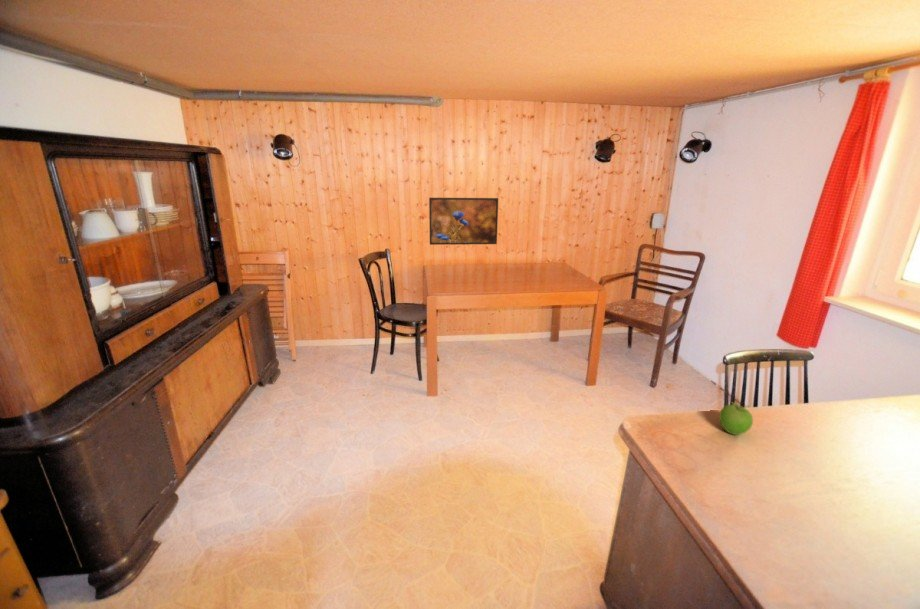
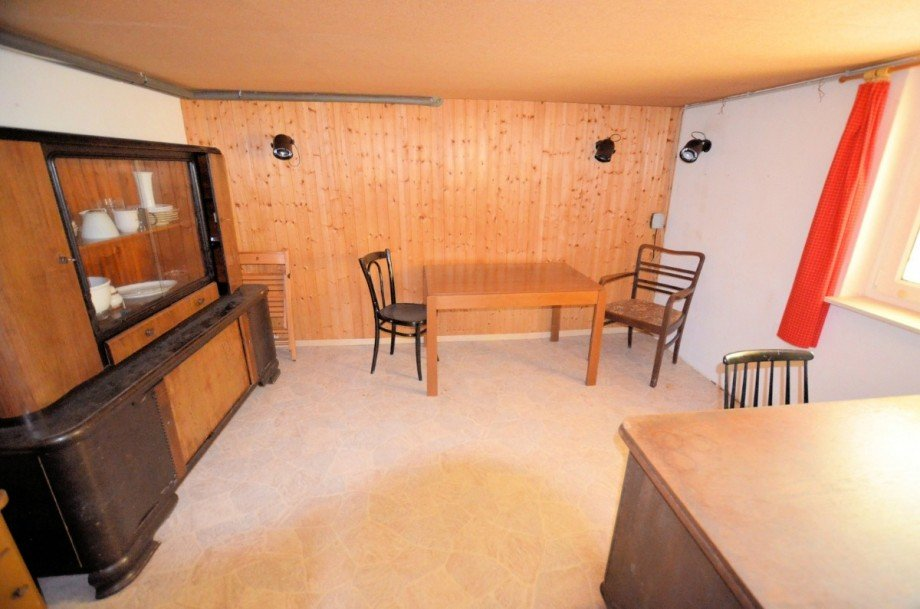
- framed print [428,197,499,246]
- fruit [718,402,754,436]
